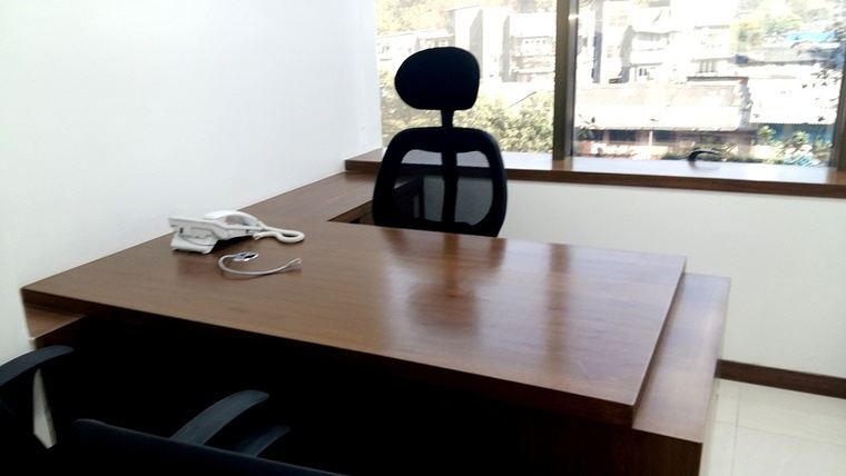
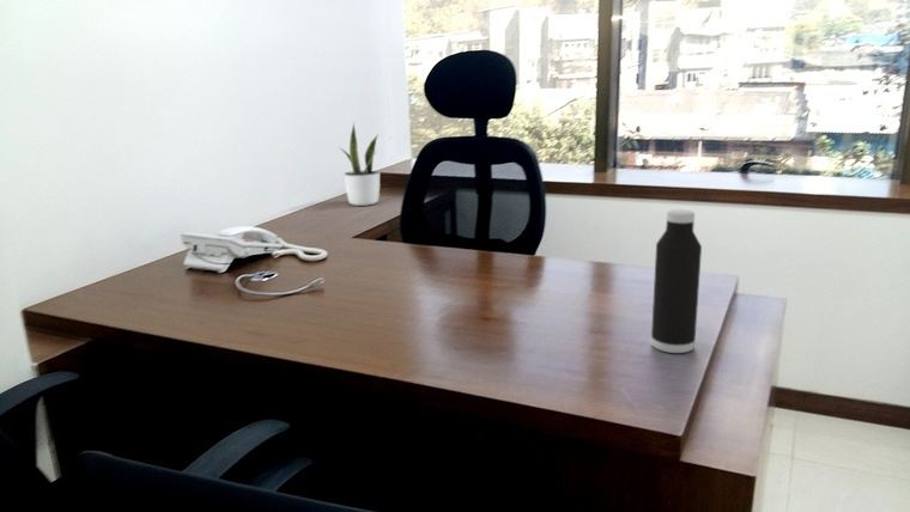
+ water bottle [650,208,703,354]
+ potted plant [339,122,381,207]
